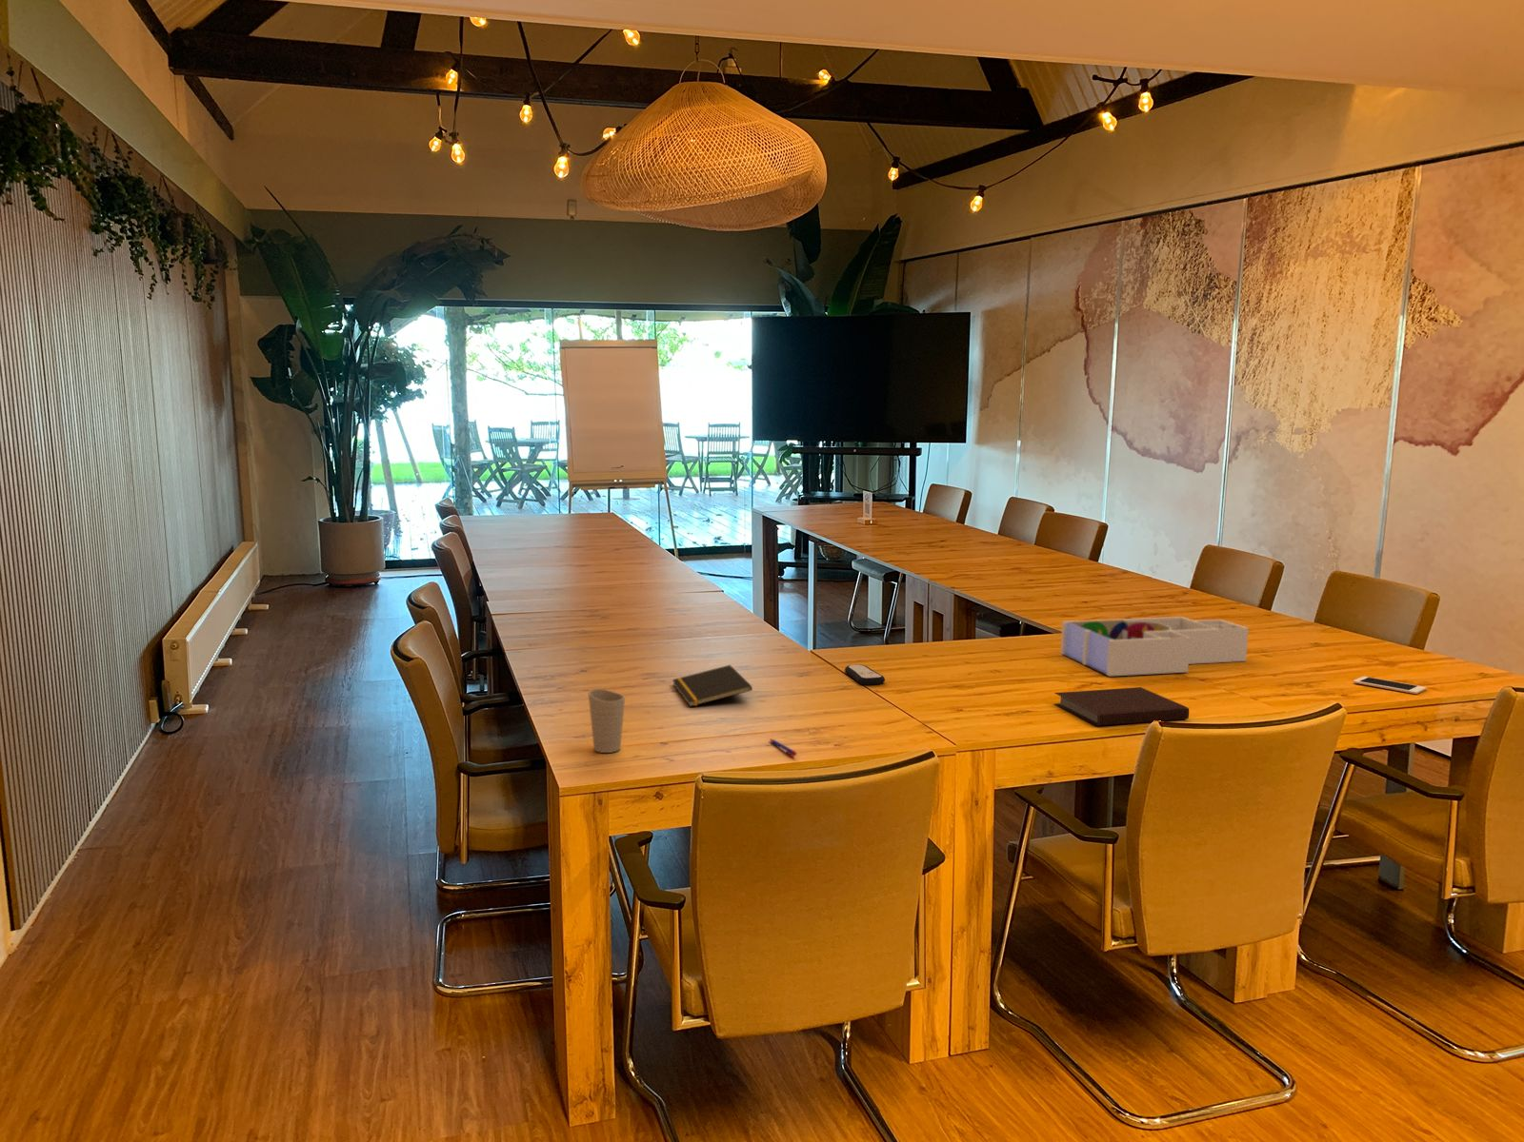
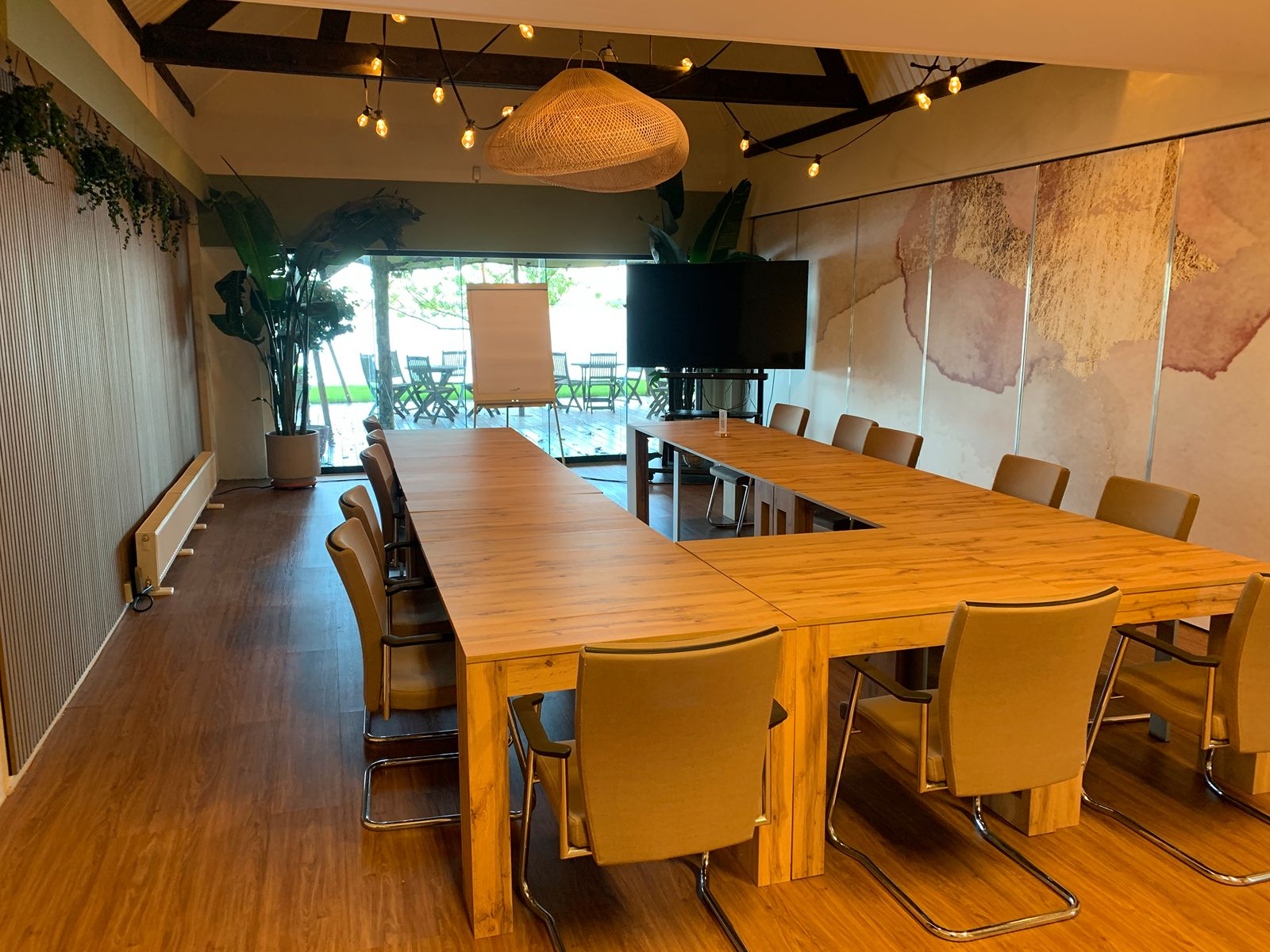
- remote control [844,663,886,686]
- pen [769,739,798,757]
- notepad [672,665,754,708]
- cup [588,689,625,753]
- desk organizer [1060,615,1249,678]
- cell phone [1352,675,1427,695]
- notebook [1054,686,1189,726]
